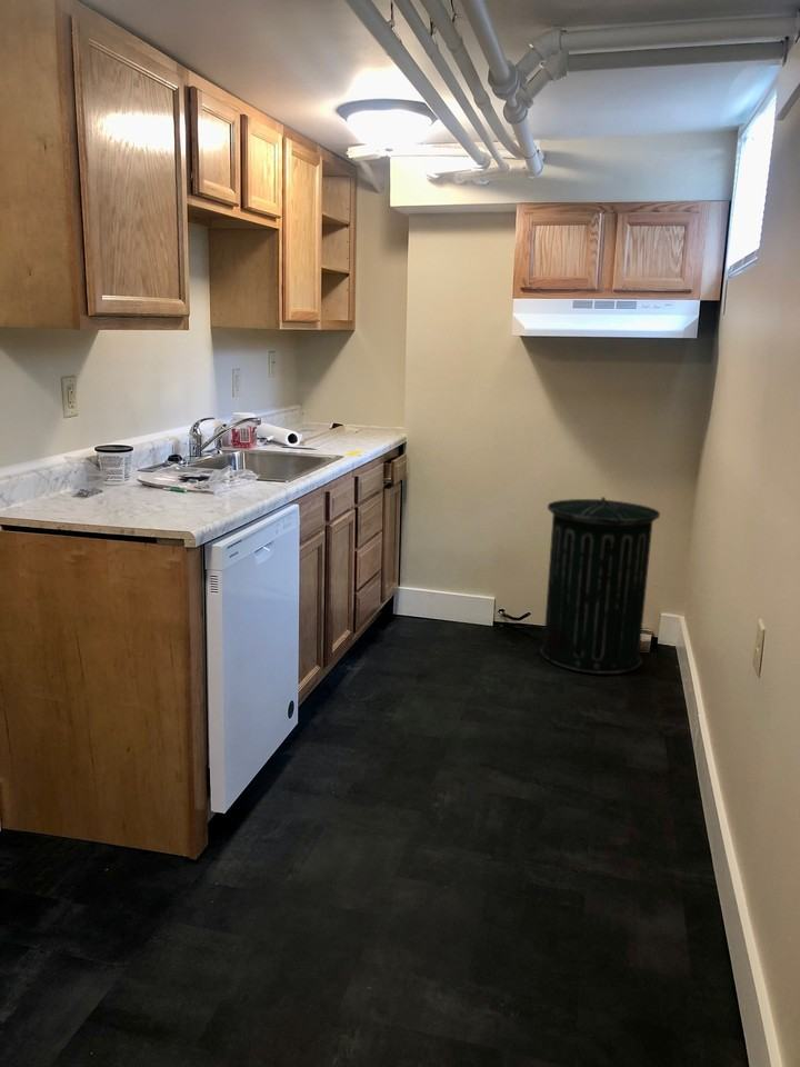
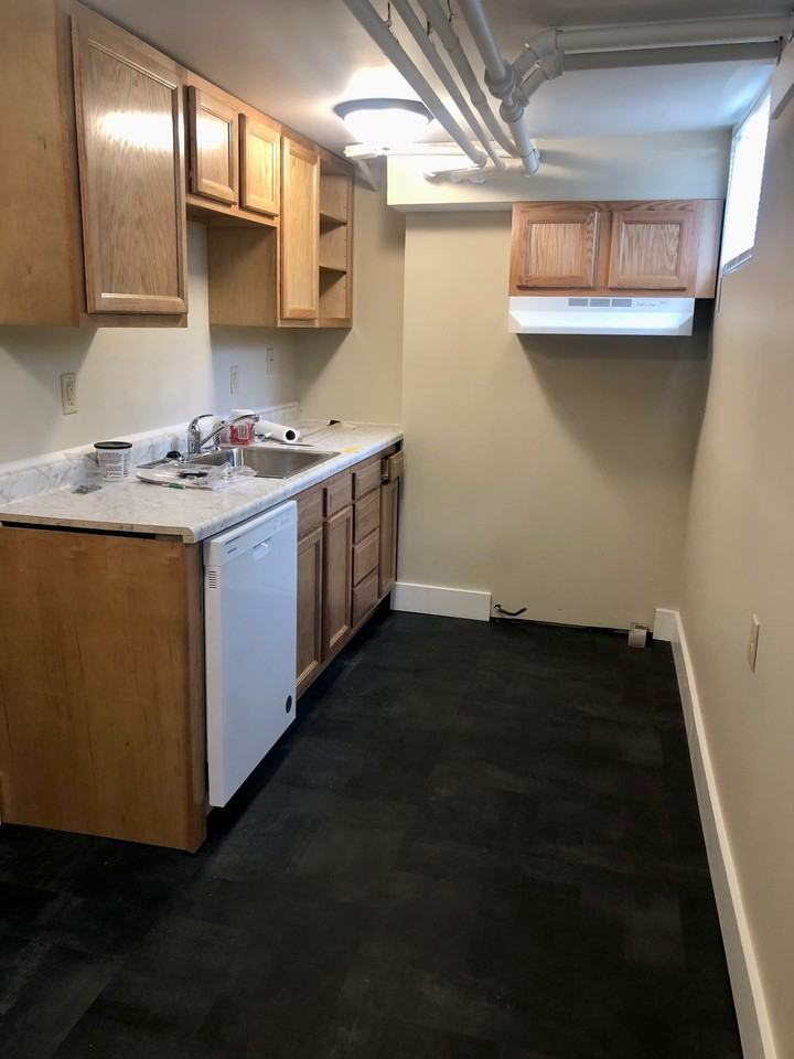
- trash can [540,496,661,675]
